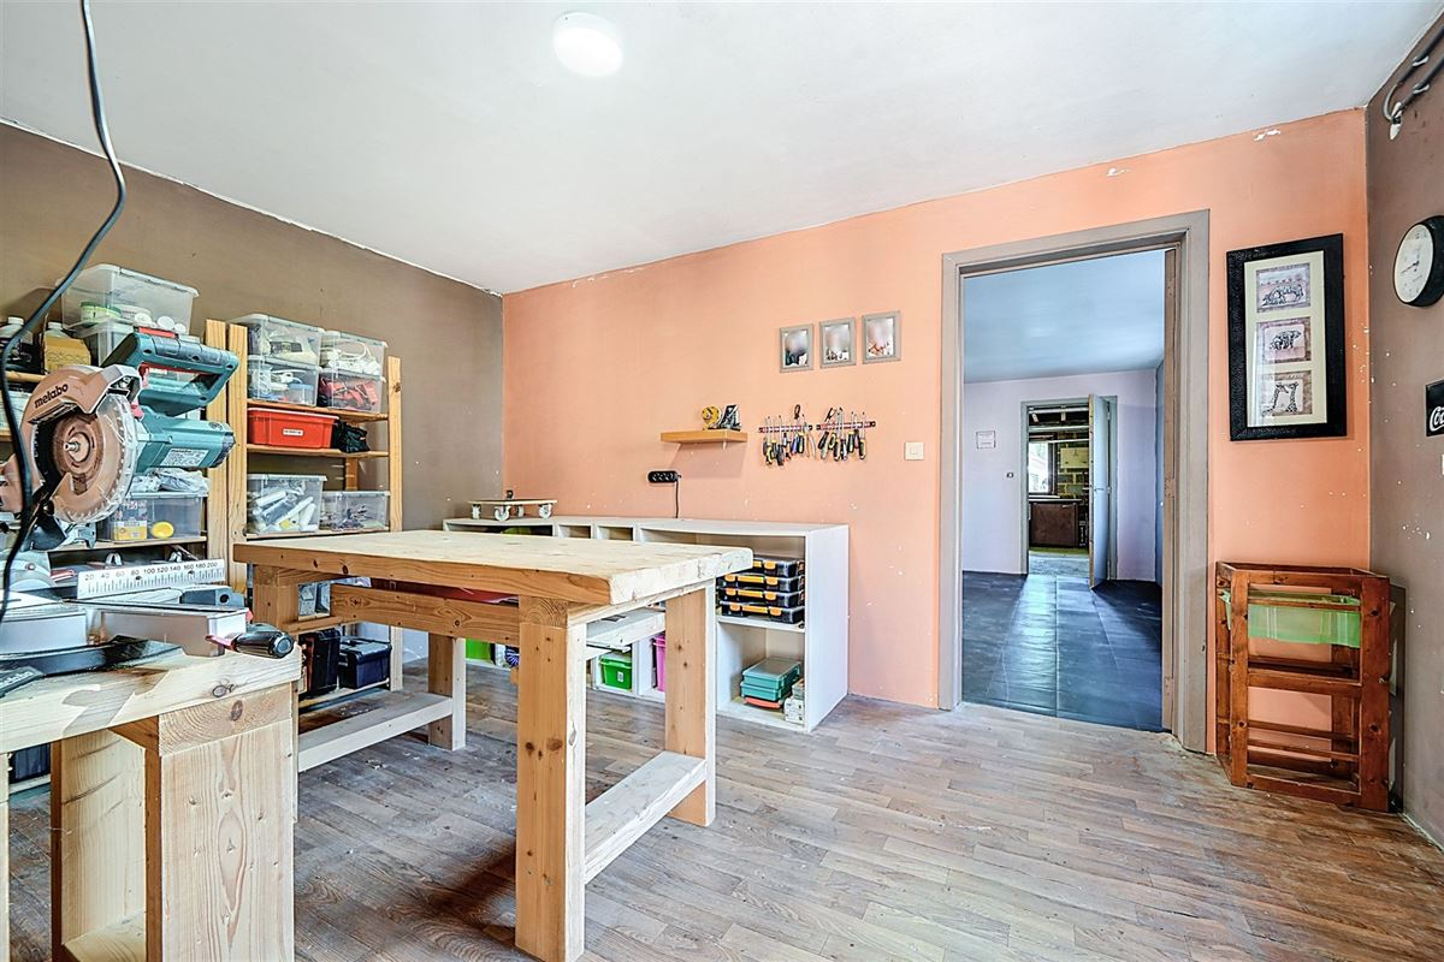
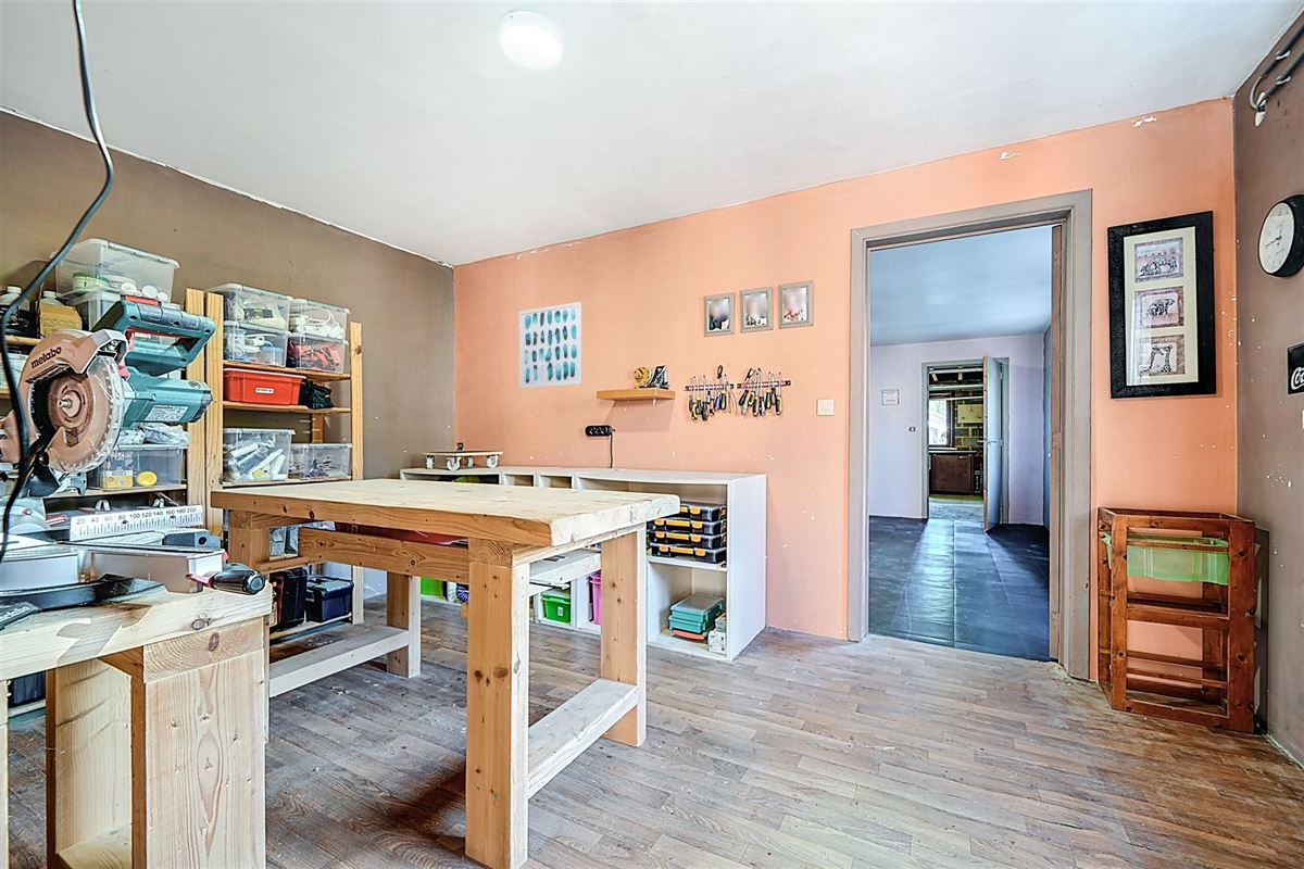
+ wall art [518,301,584,389]
